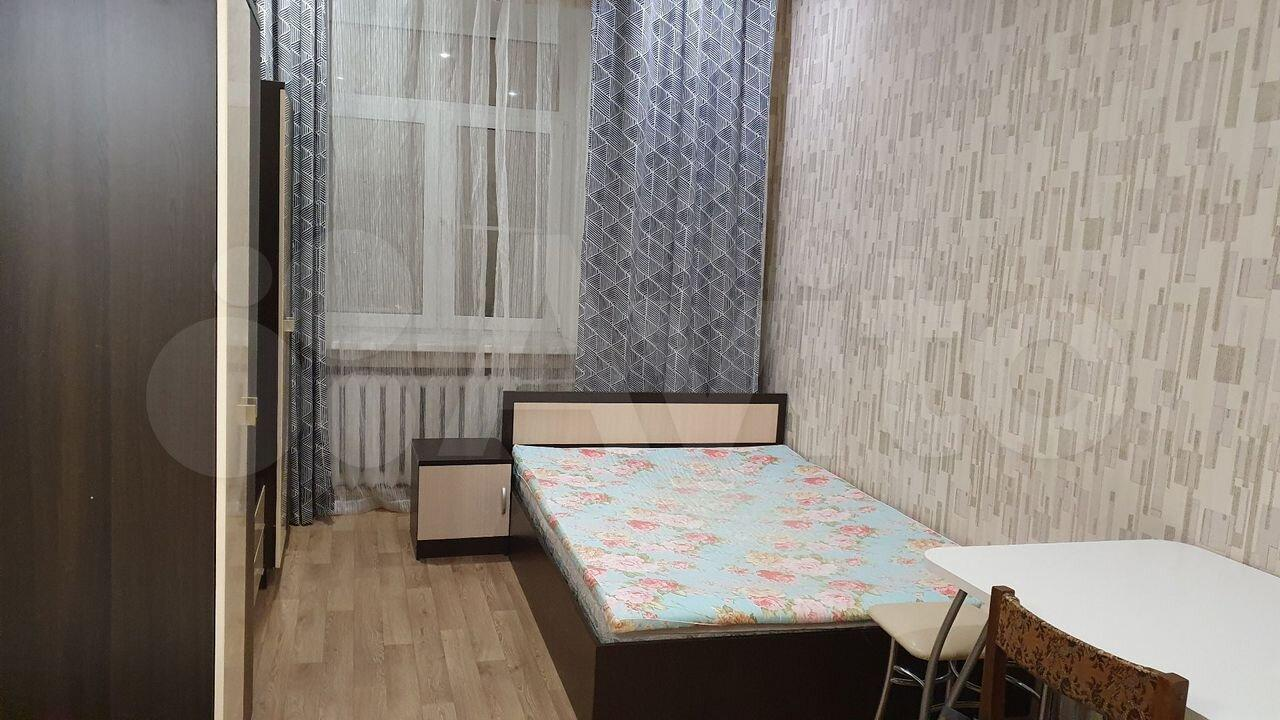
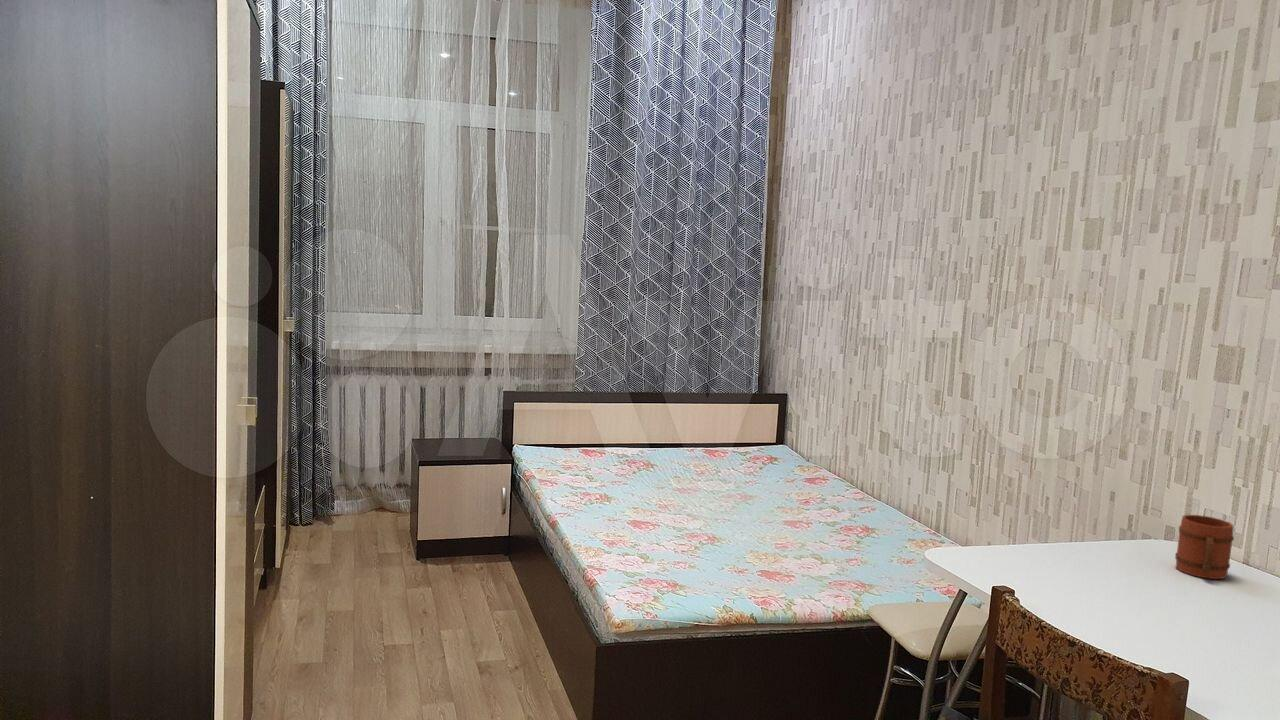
+ mug [1174,514,1235,580]
